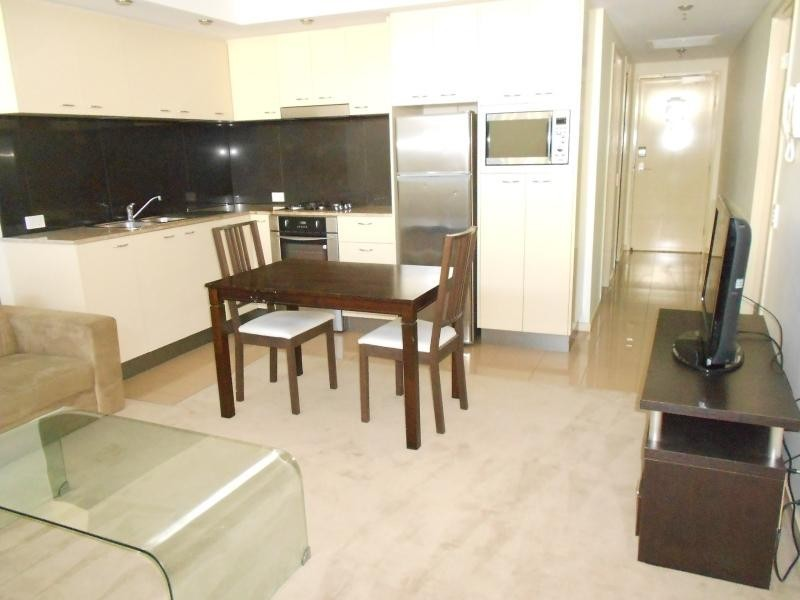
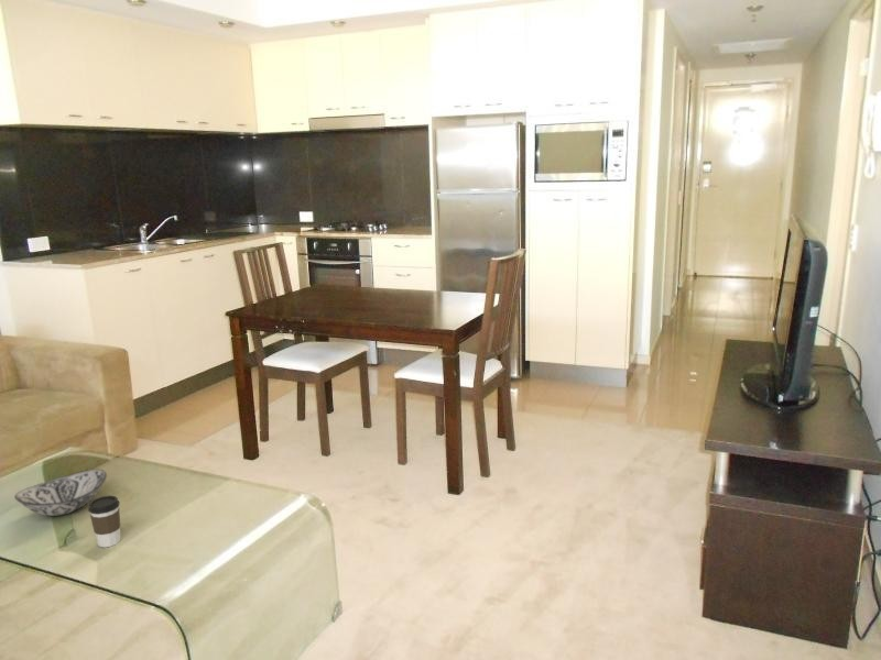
+ coffee cup [87,495,121,548]
+ decorative bowl [13,469,108,517]
